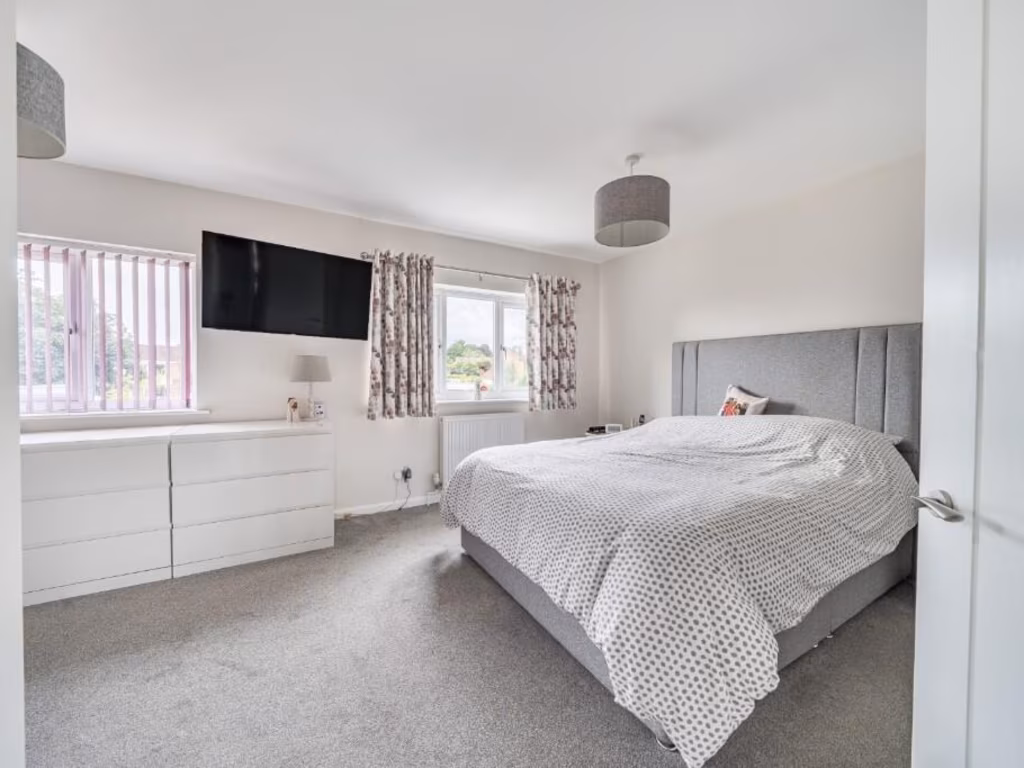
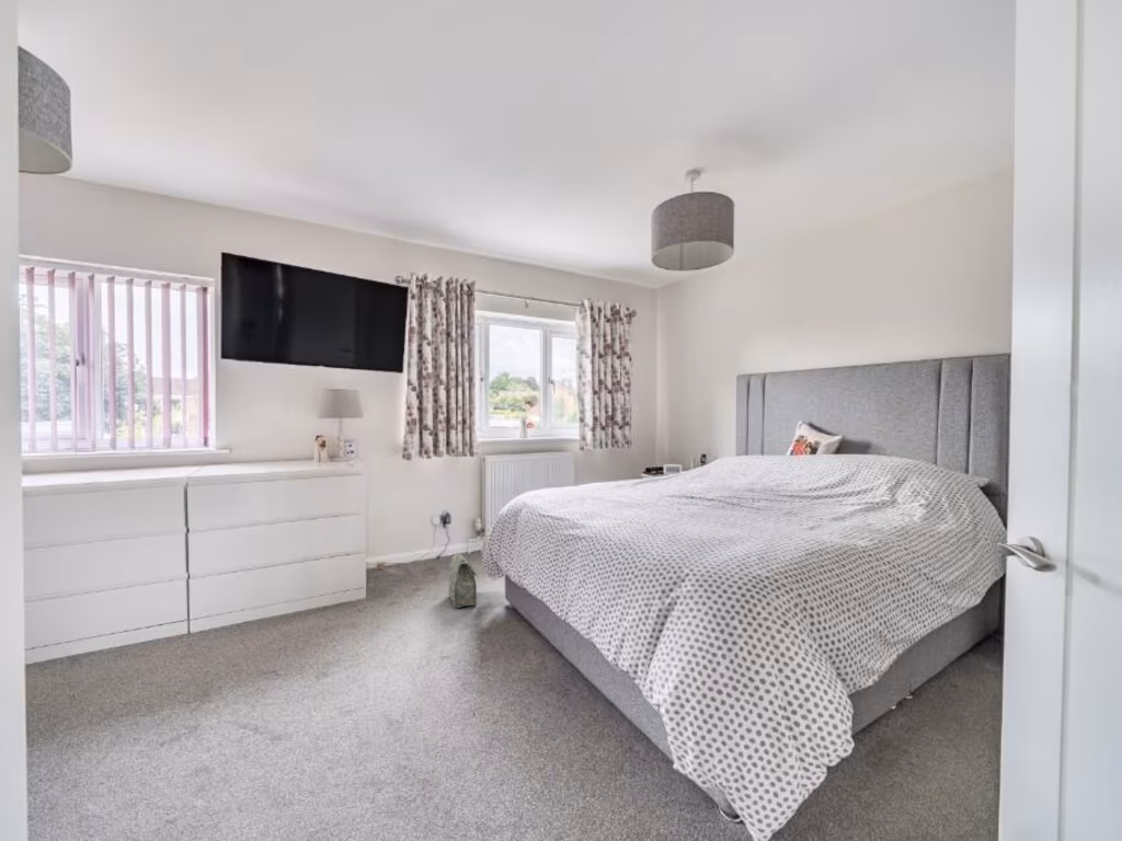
+ bag [448,553,479,609]
